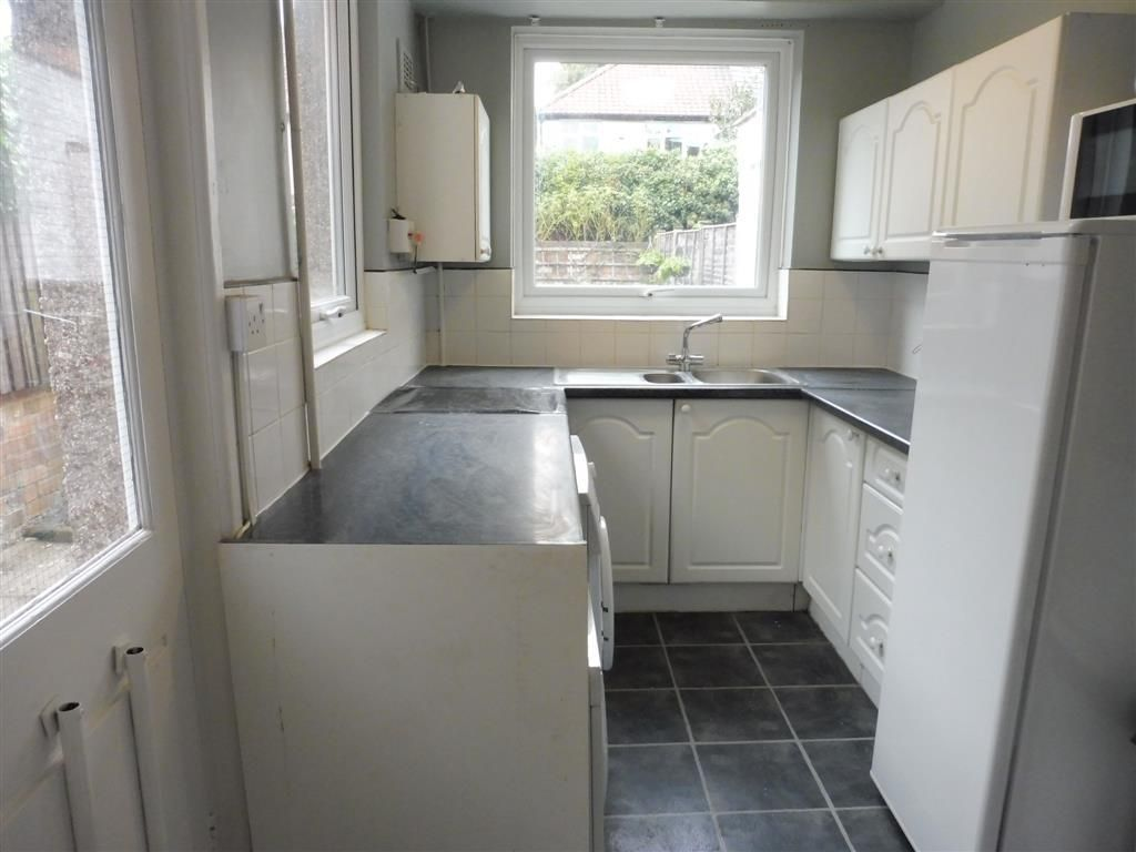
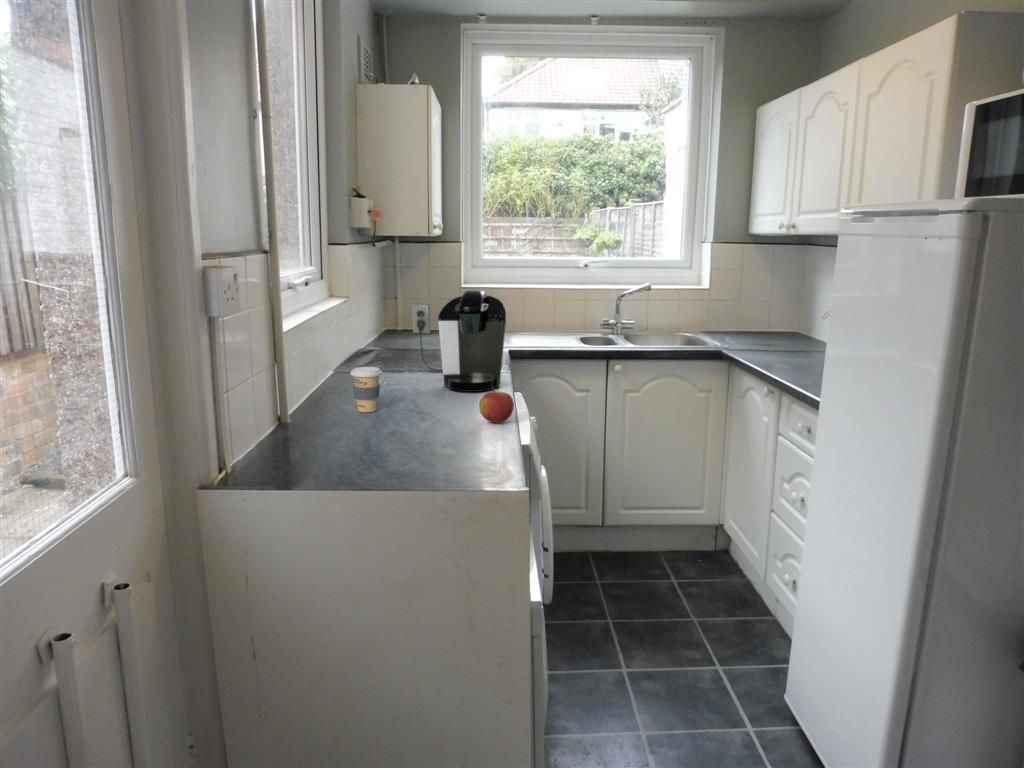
+ coffee cup [349,366,383,413]
+ coffee maker [411,289,507,393]
+ apple [478,389,515,424]
